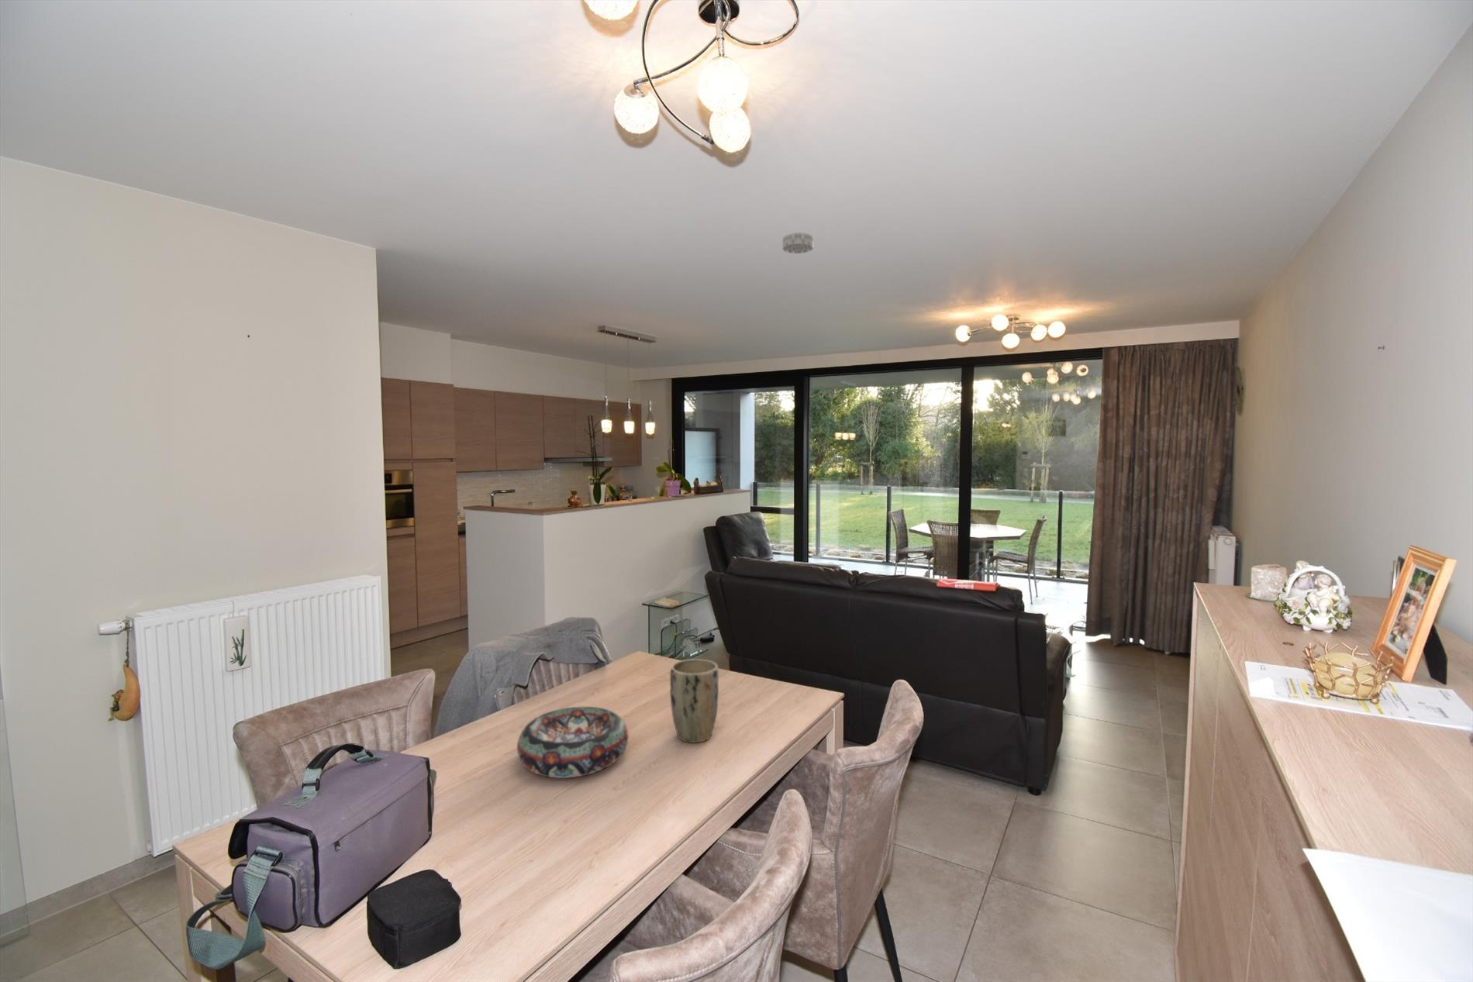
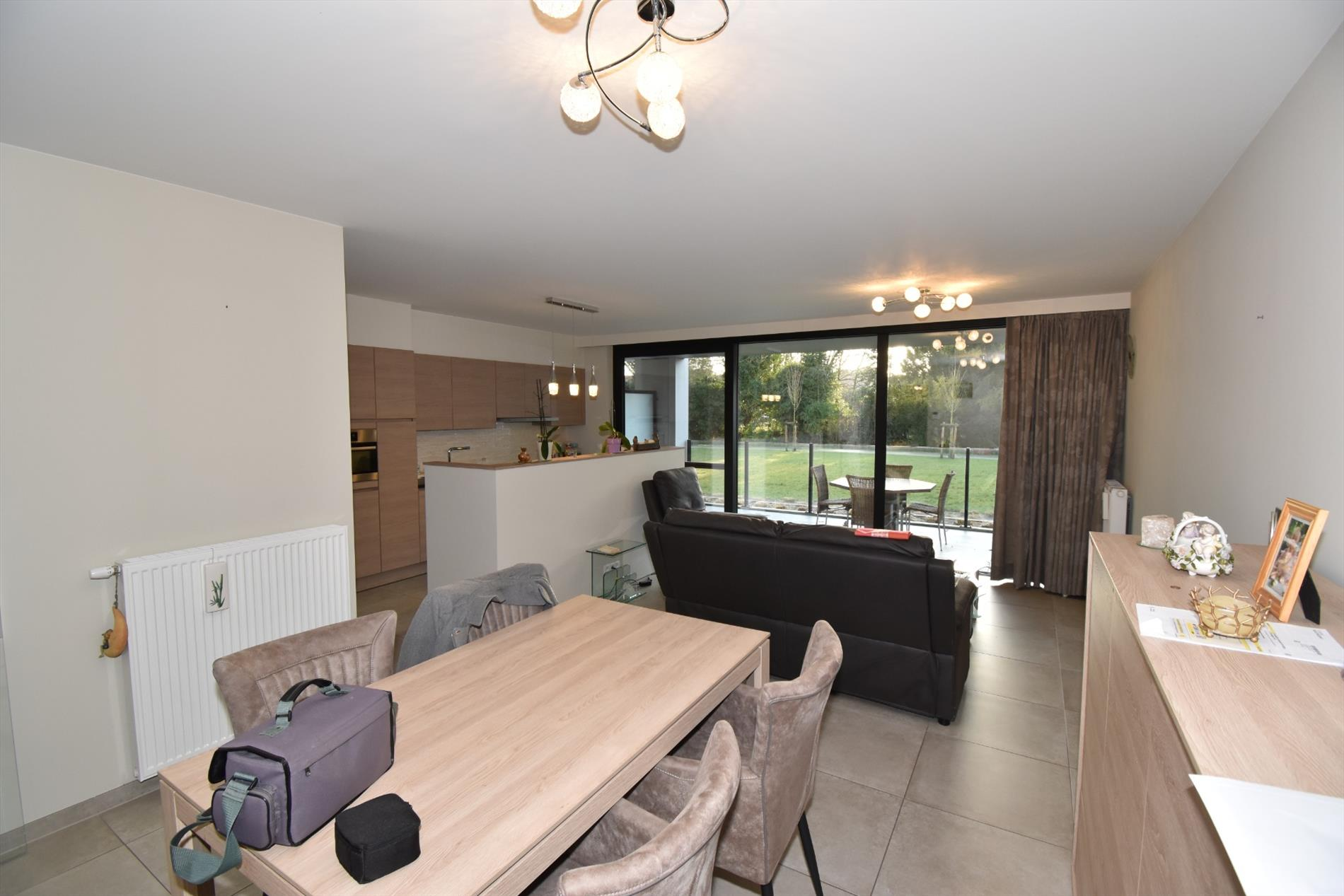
- plant pot [669,658,719,744]
- smoke detector [783,231,814,254]
- decorative bowl [516,706,629,779]
